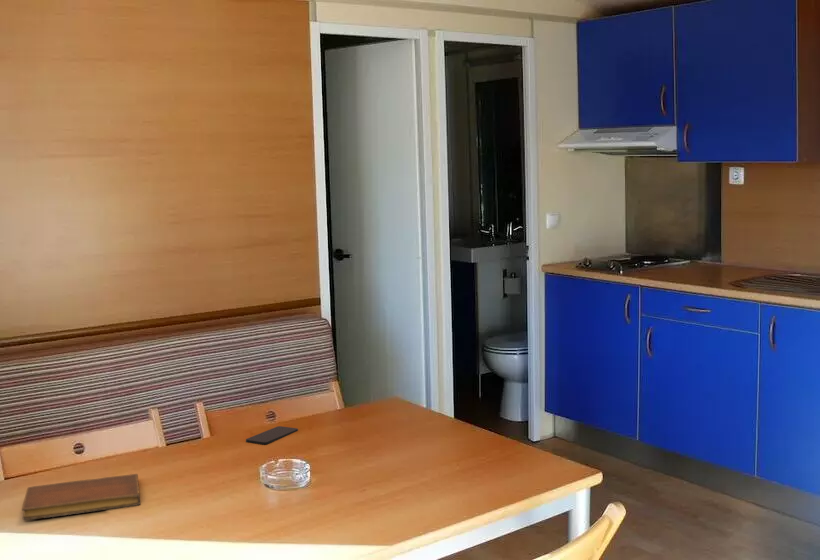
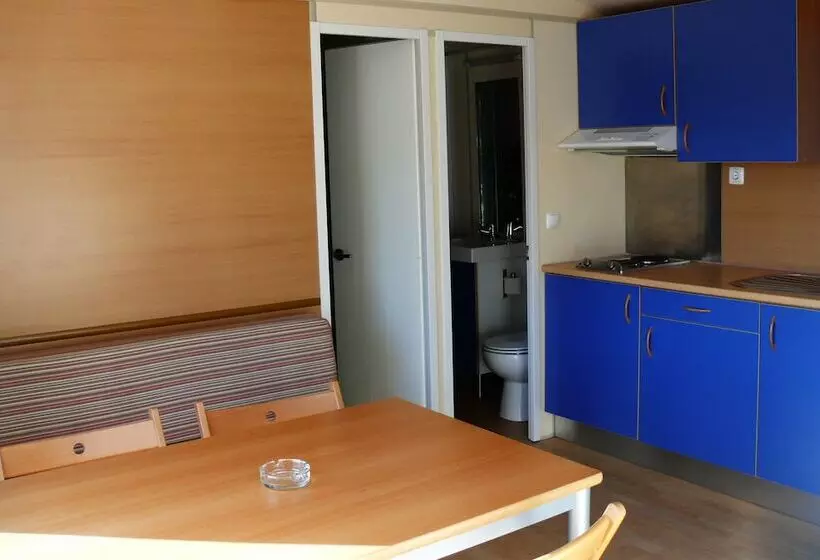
- smartphone [245,425,299,446]
- notebook [21,473,141,521]
